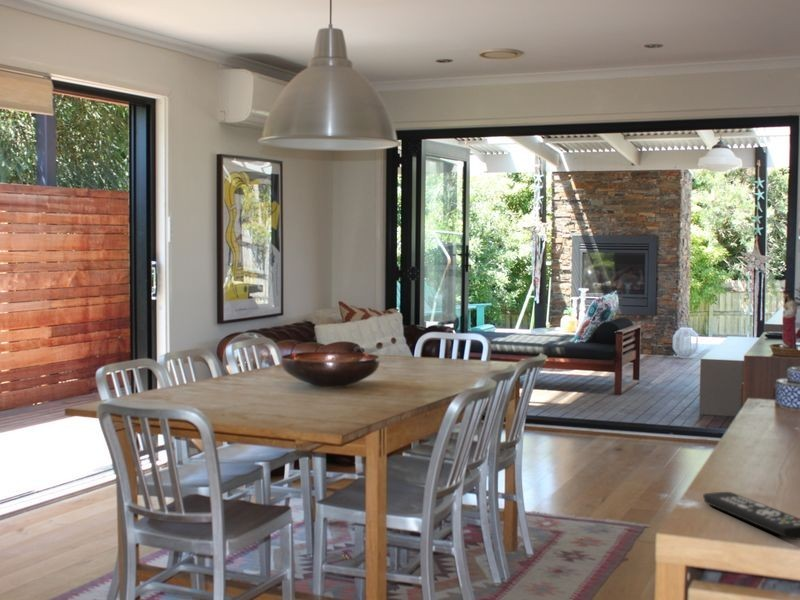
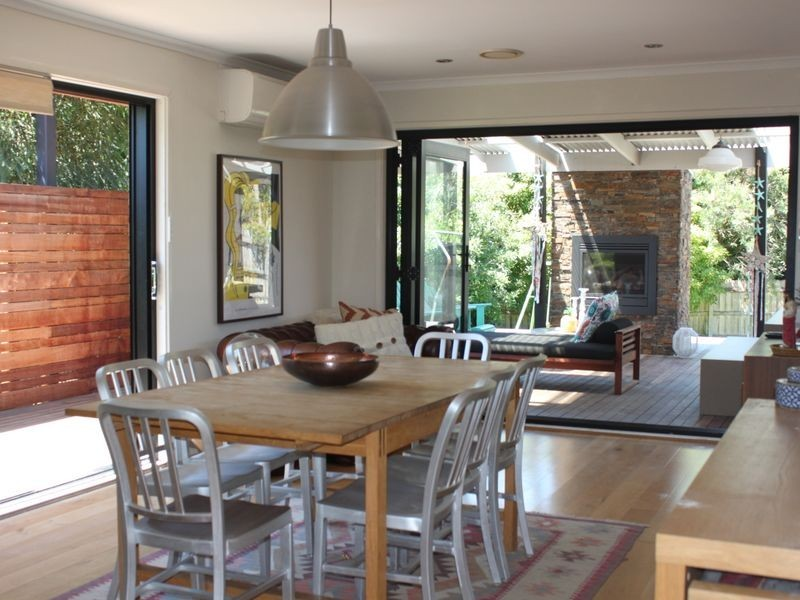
- remote control [702,491,800,541]
